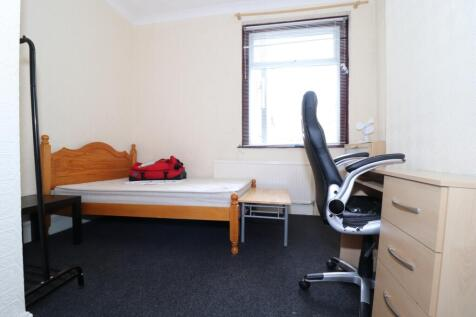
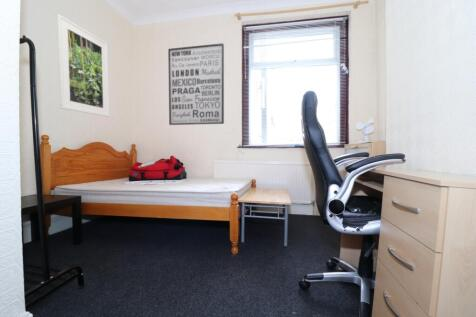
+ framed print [56,13,110,118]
+ wall art [167,42,225,126]
